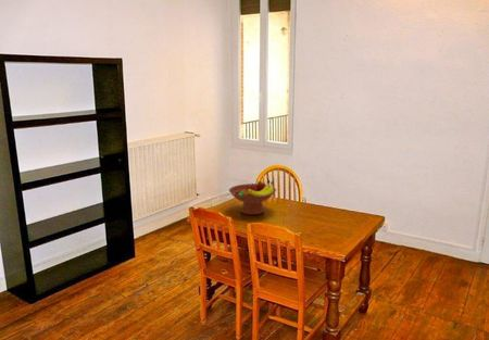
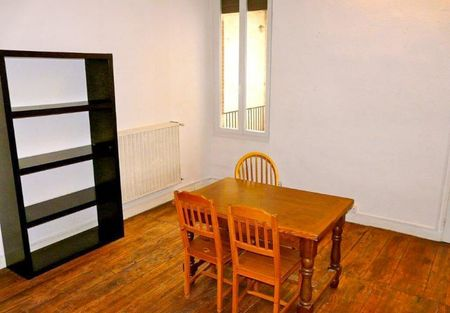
- fruit bowl [228,179,277,216]
